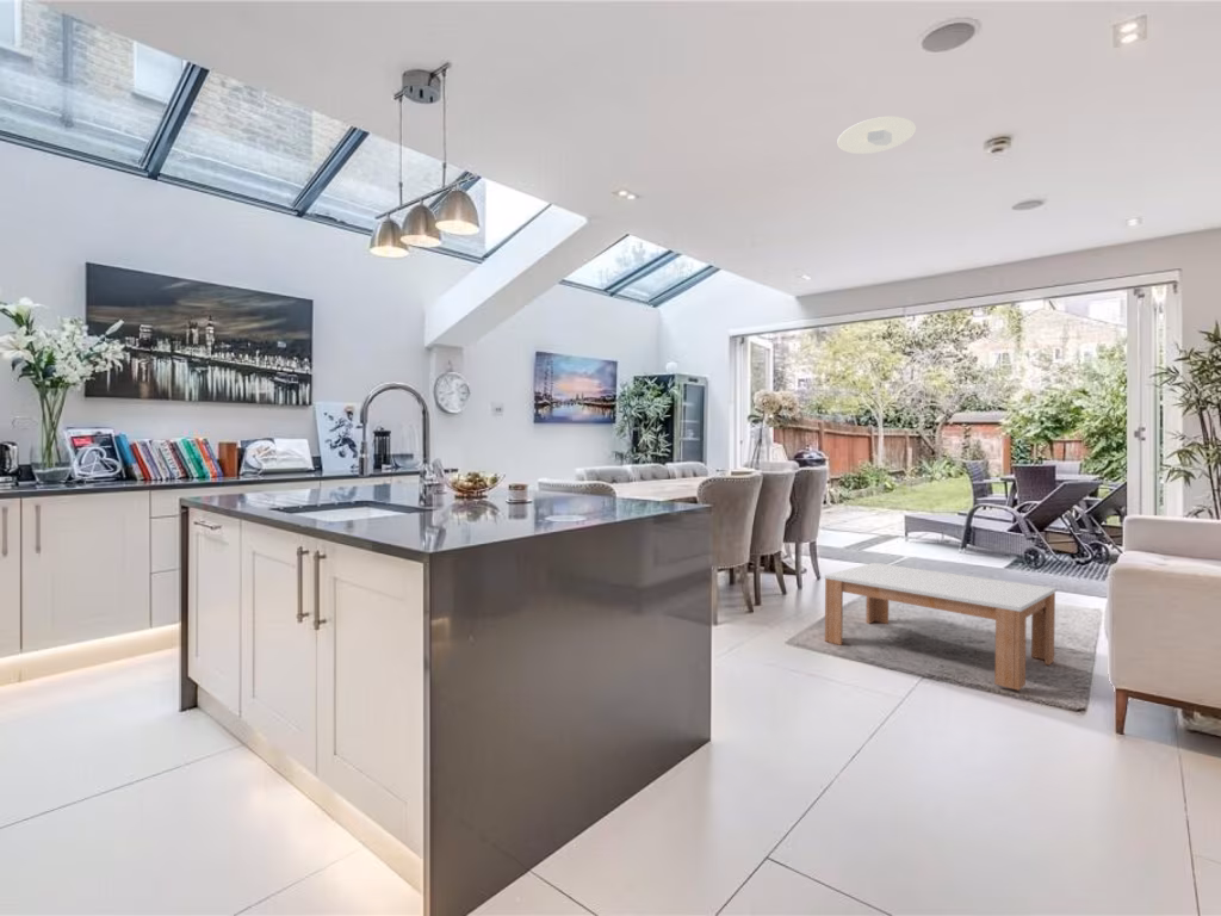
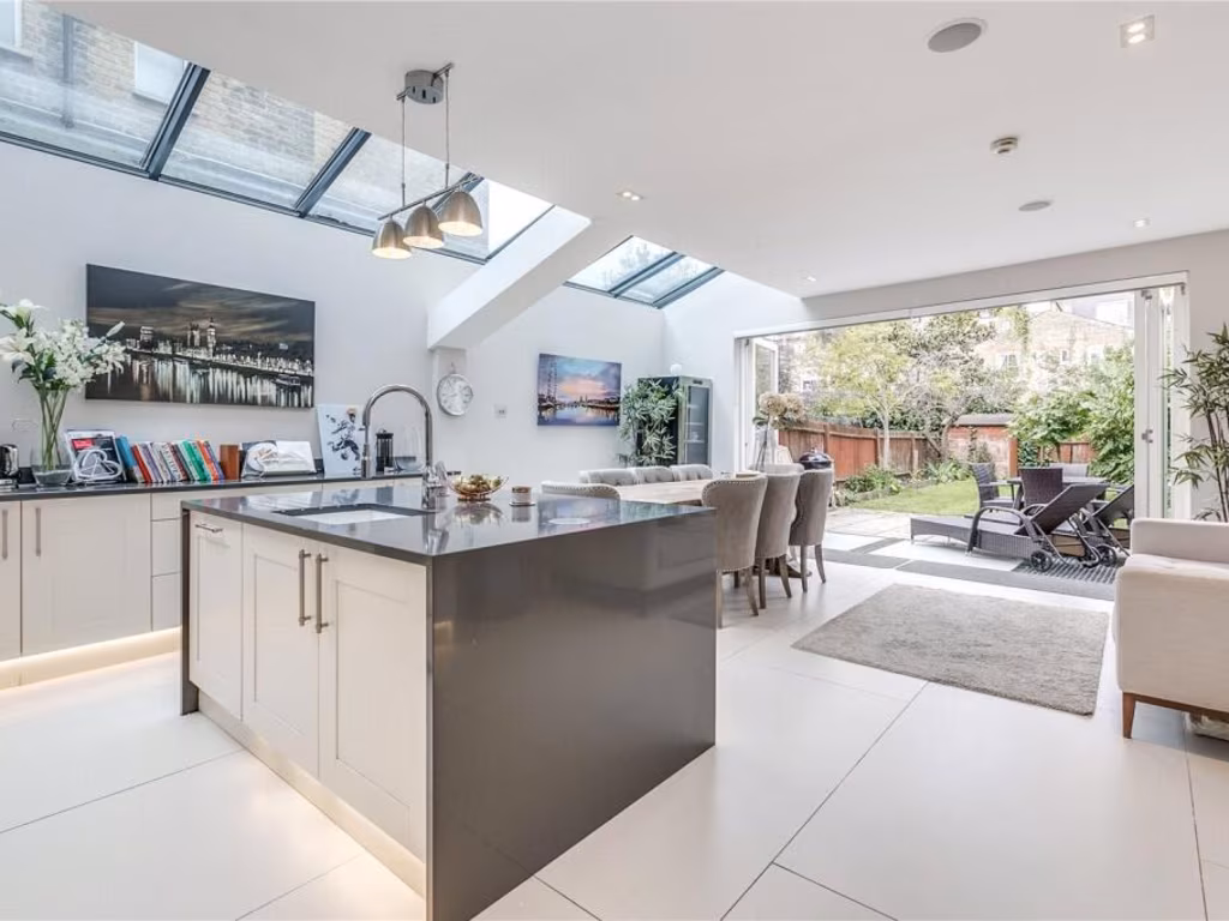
- recessed light [836,116,917,155]
- coffee table [824,562,1058,692]
